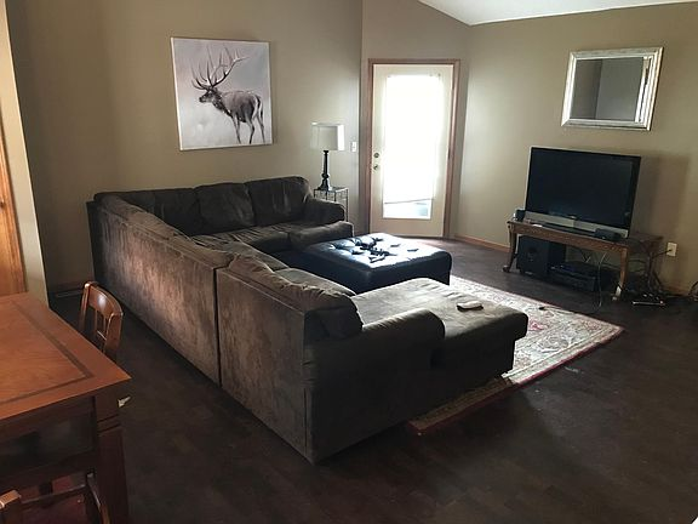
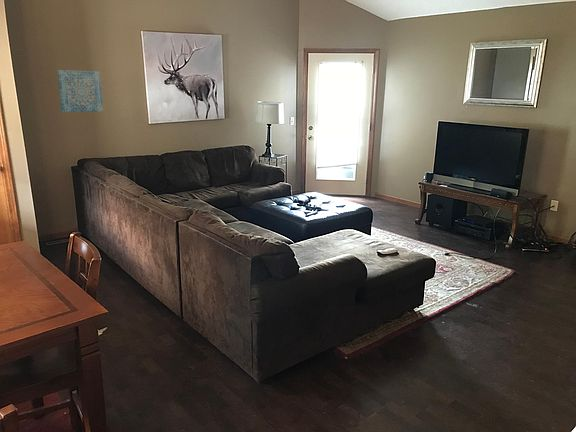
+ wall art [56,69,104,113]
